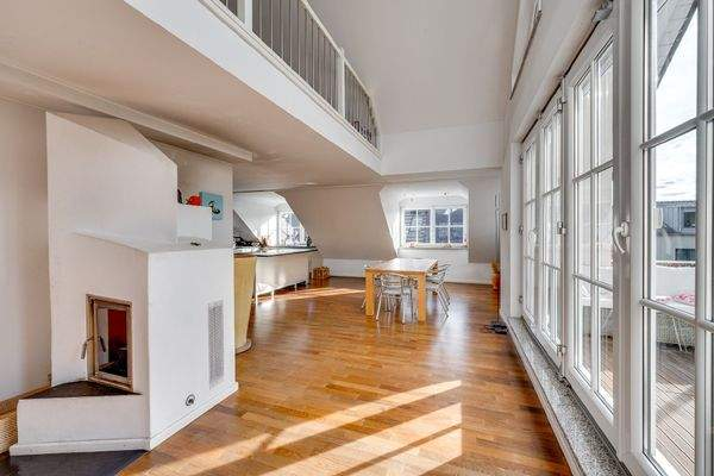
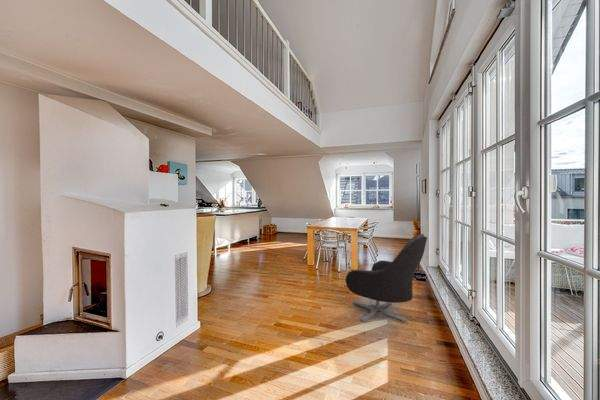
+ armchair [345,233,428,323]
